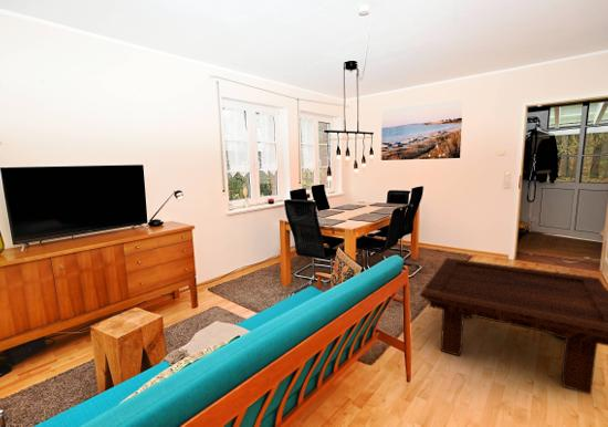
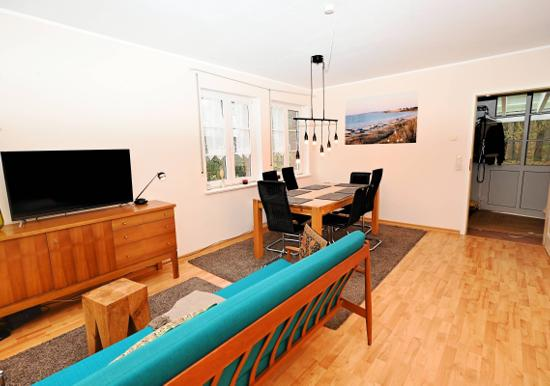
- coffee table [419,257,608,396]
